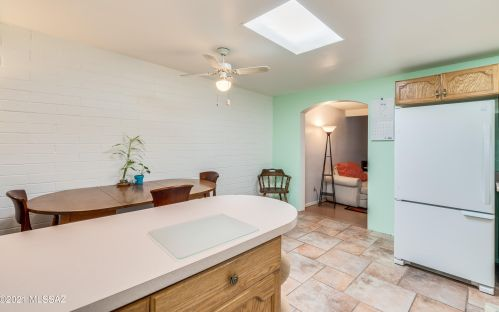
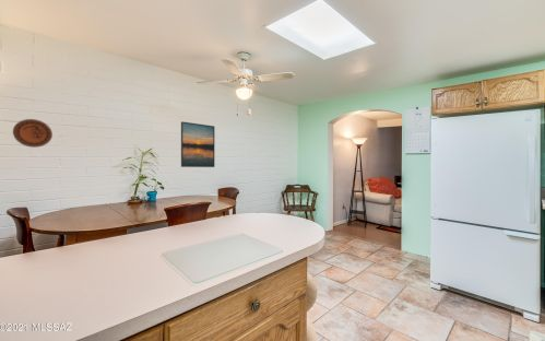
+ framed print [180,120,215,168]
+ decorative plate [12,118,54,149]
